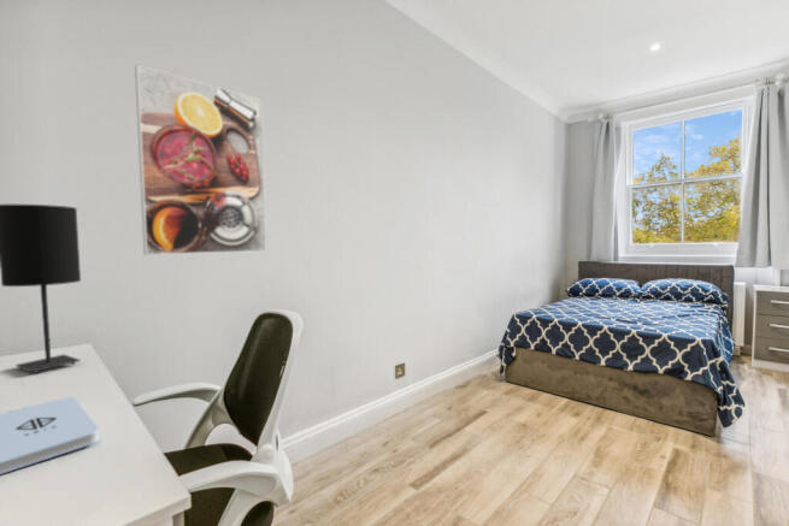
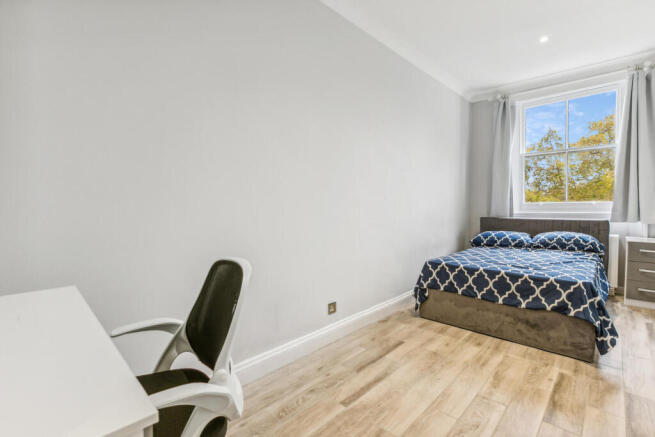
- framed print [134,64,267,256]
- notepad [0,396,100,475]
- table lamp [0,203,82,374]
